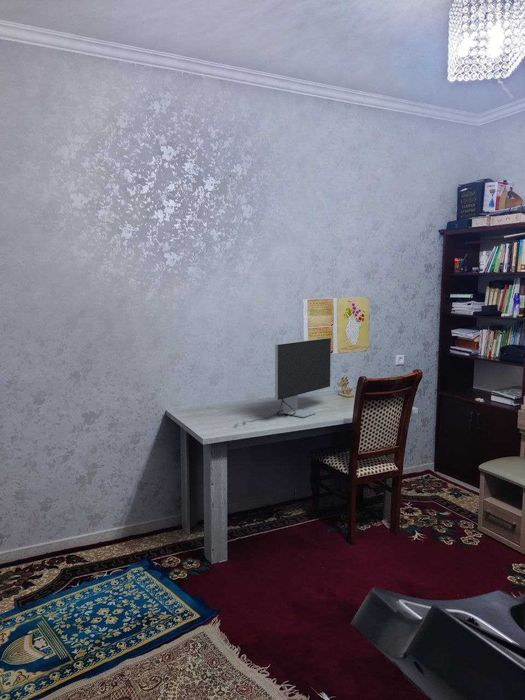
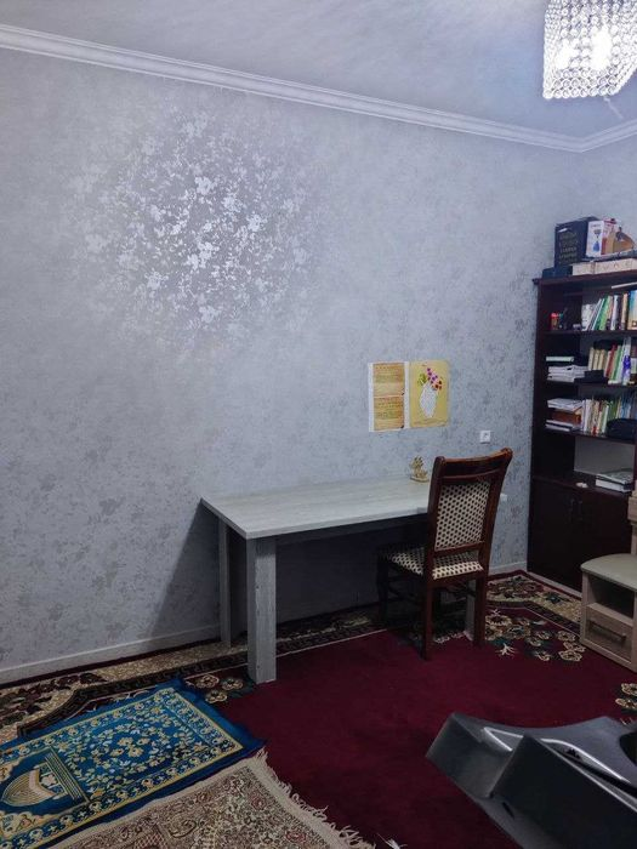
- computer monitor [235,337,332,427]
